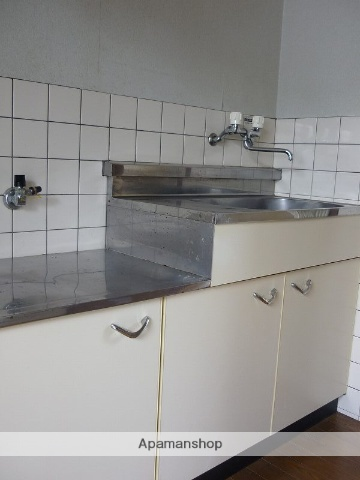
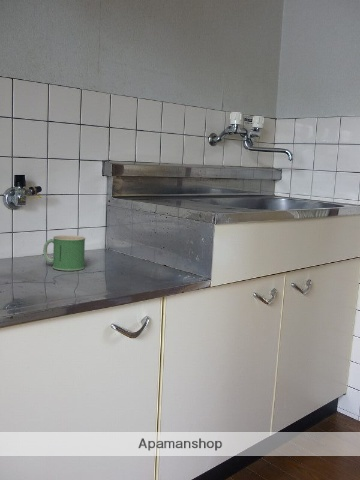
+ mug [42,234,86,272]
